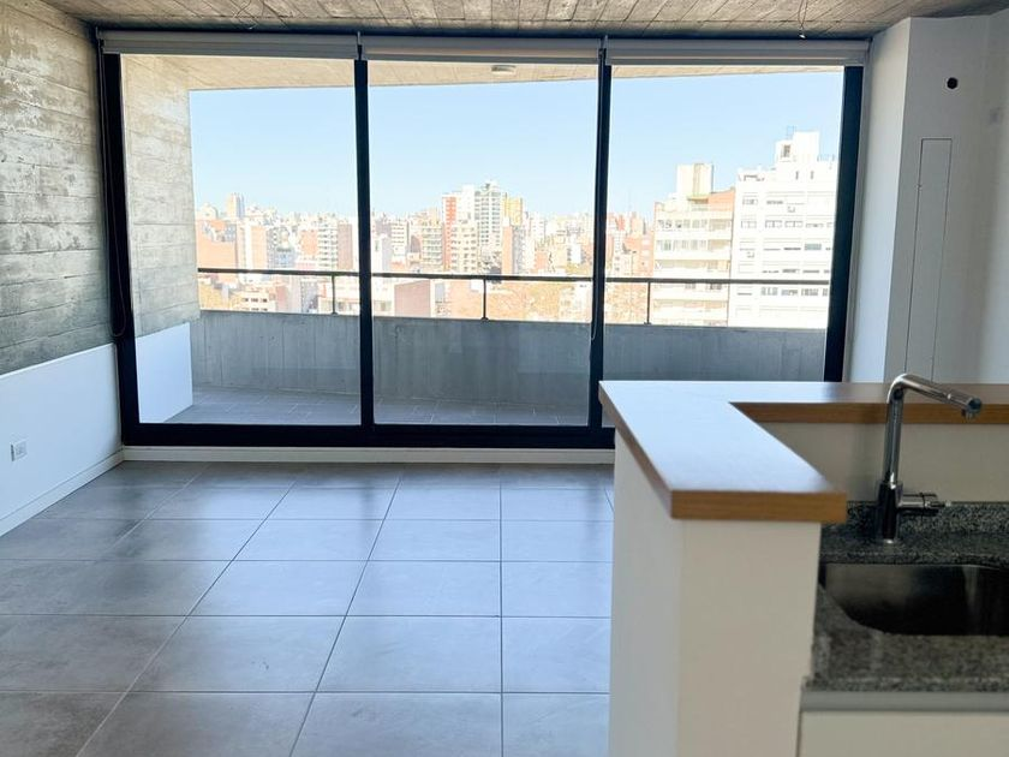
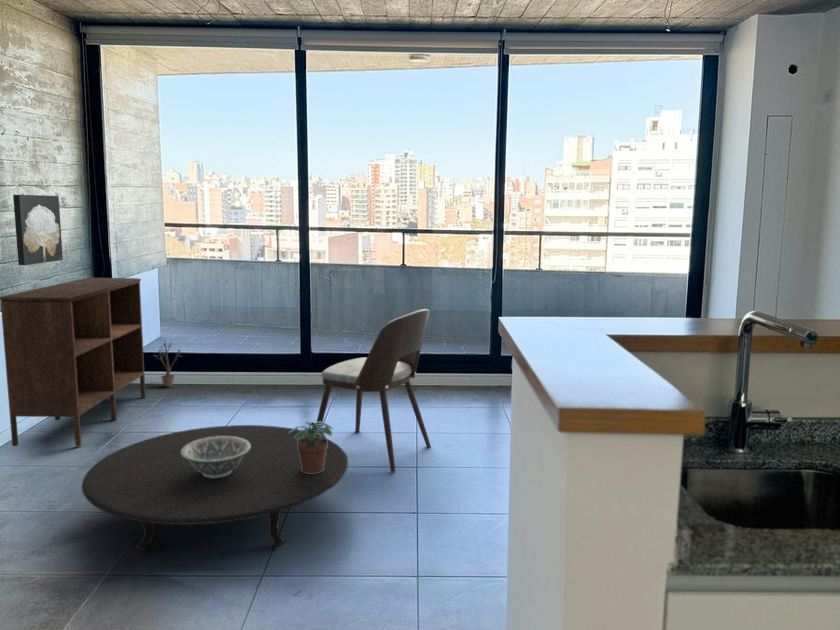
+ shelving unit [0,277,147,447]
+ potted plant [288,421,334,474]
+ decorative plant [149,340,183,388]
+ wall art [12,194,64,266]
+ decorative bowl [181,436,251,478]
+ table [81,424,349,552]
+ dining chair [315,308,432,473]
